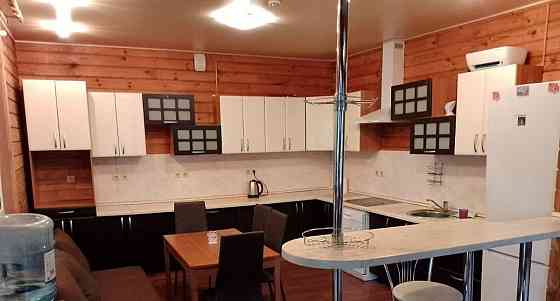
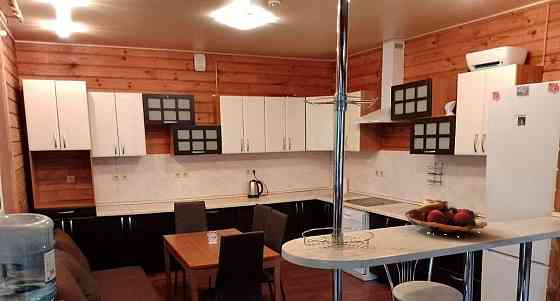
+ fruit basket [404,199,488,238]
